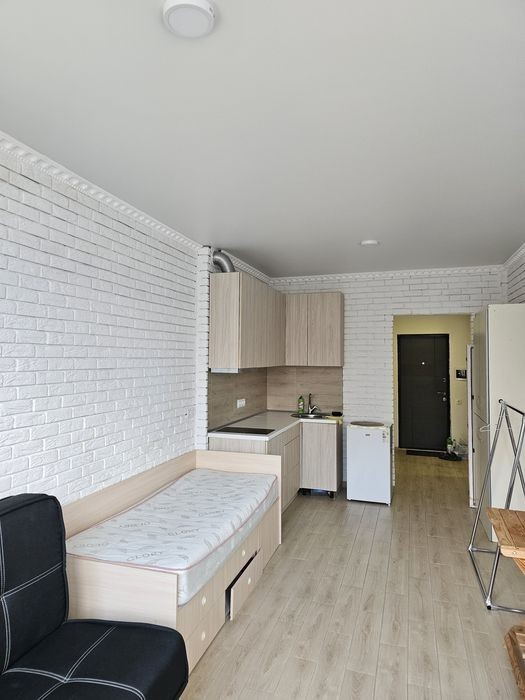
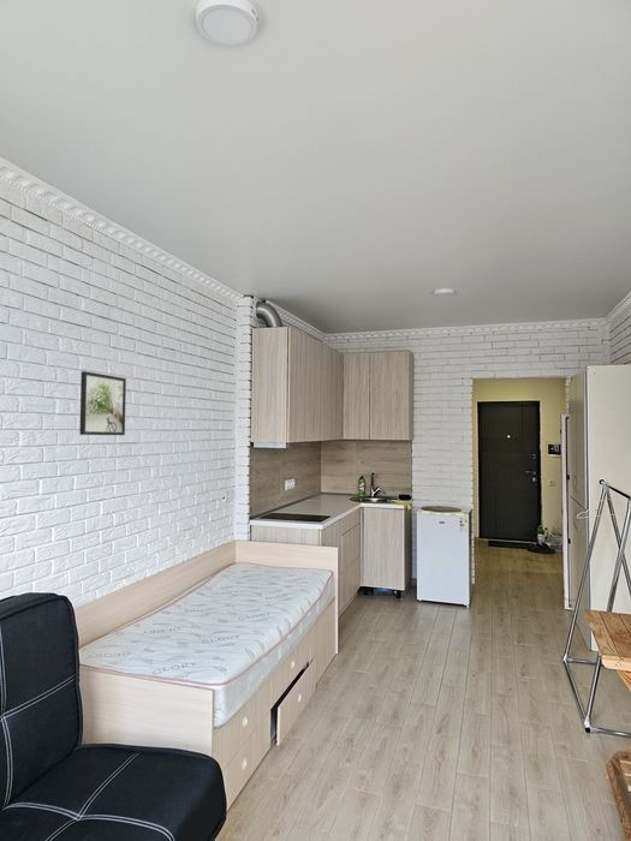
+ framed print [78,370,127,436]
